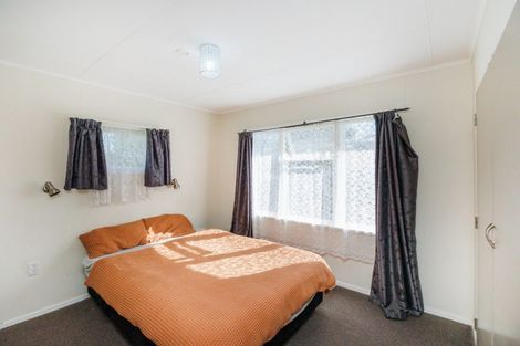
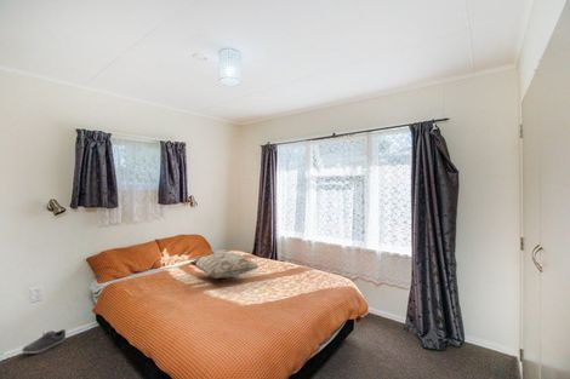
+ decorative pillow [189,251,260,280]
+ shoe [21,328,67,355]
